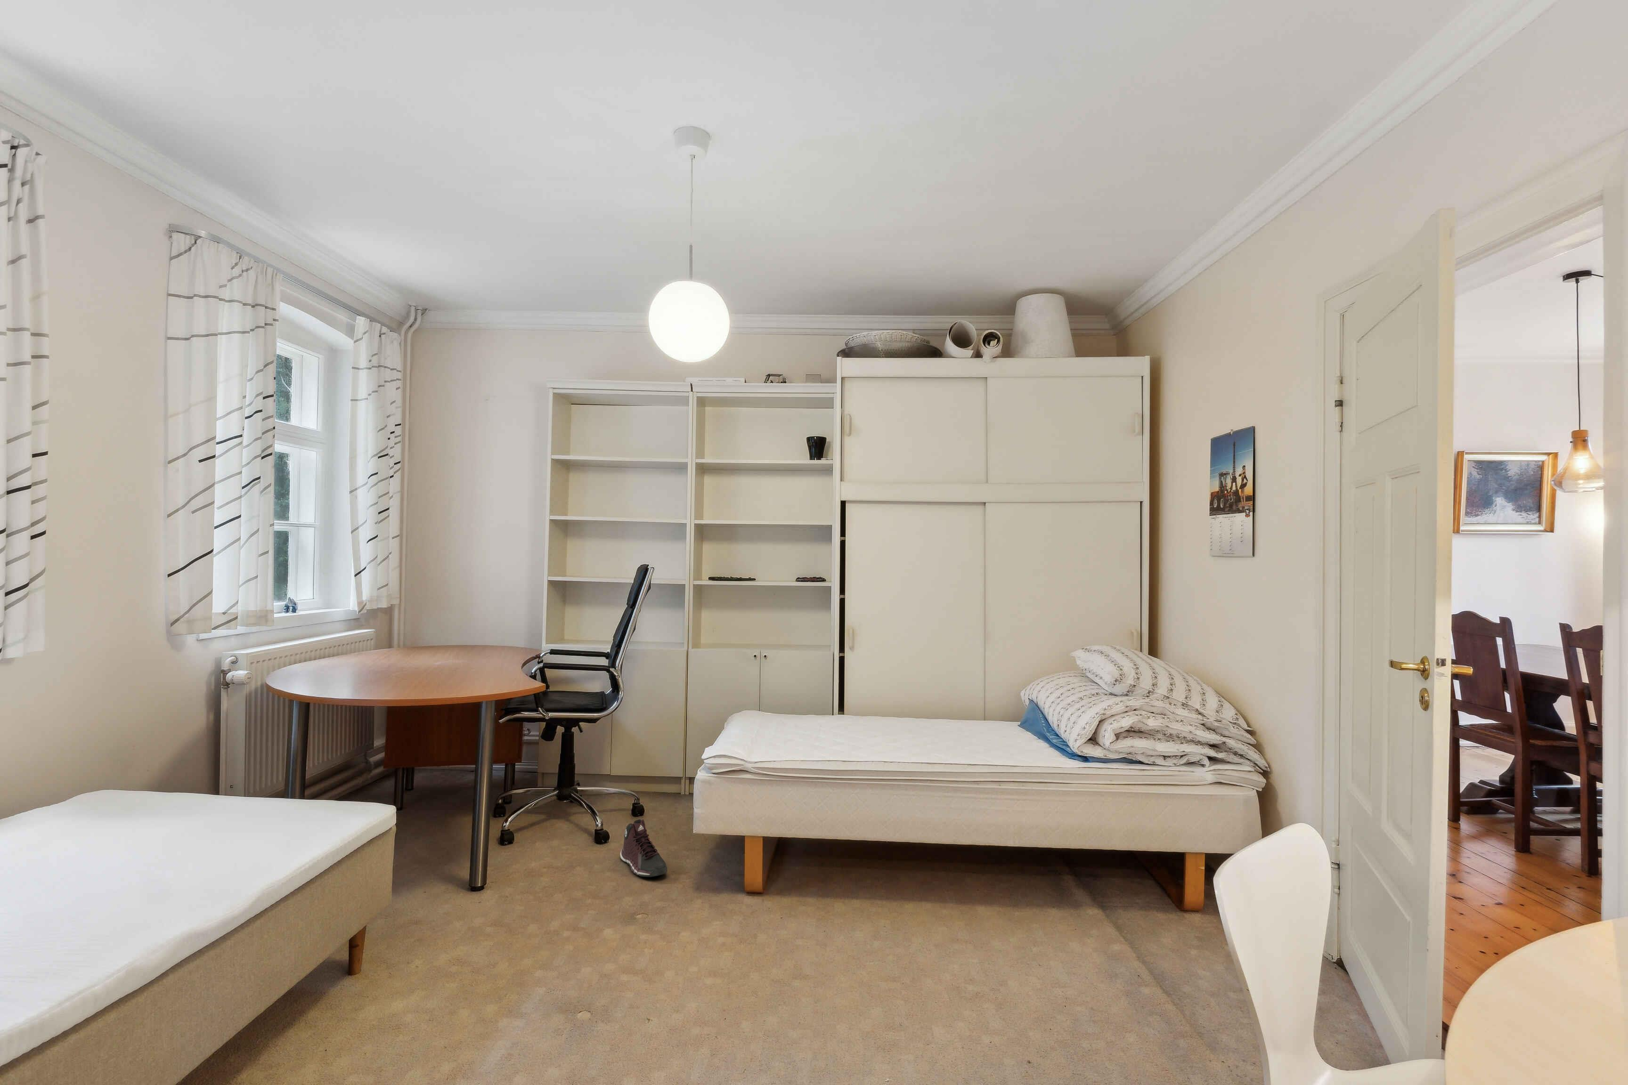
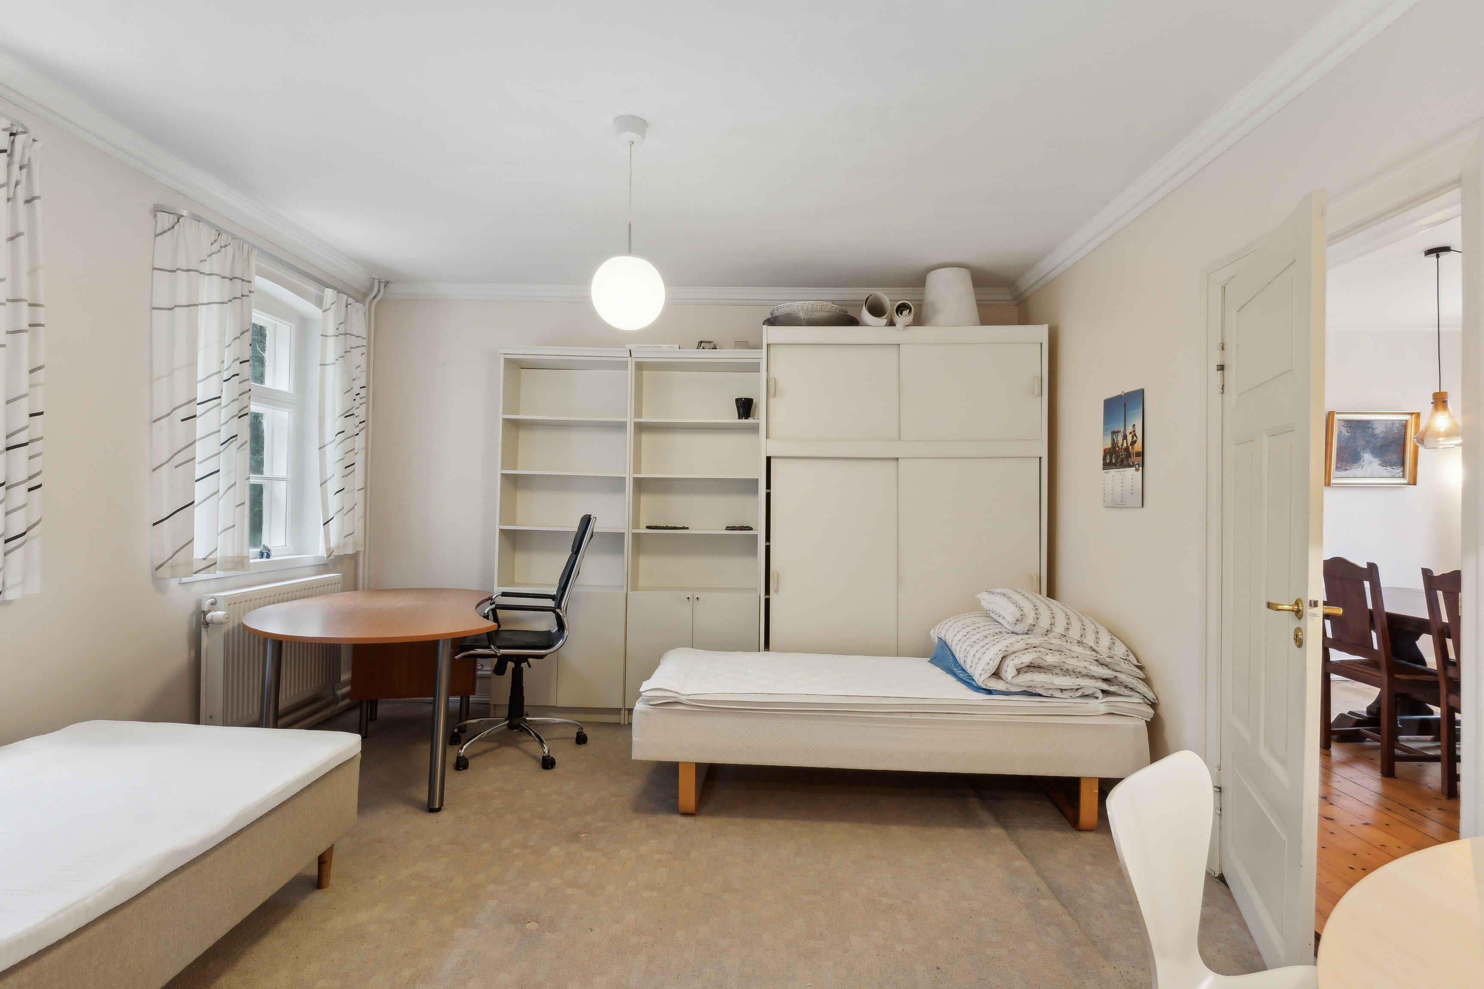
- sneaker [620,819,667,877]
